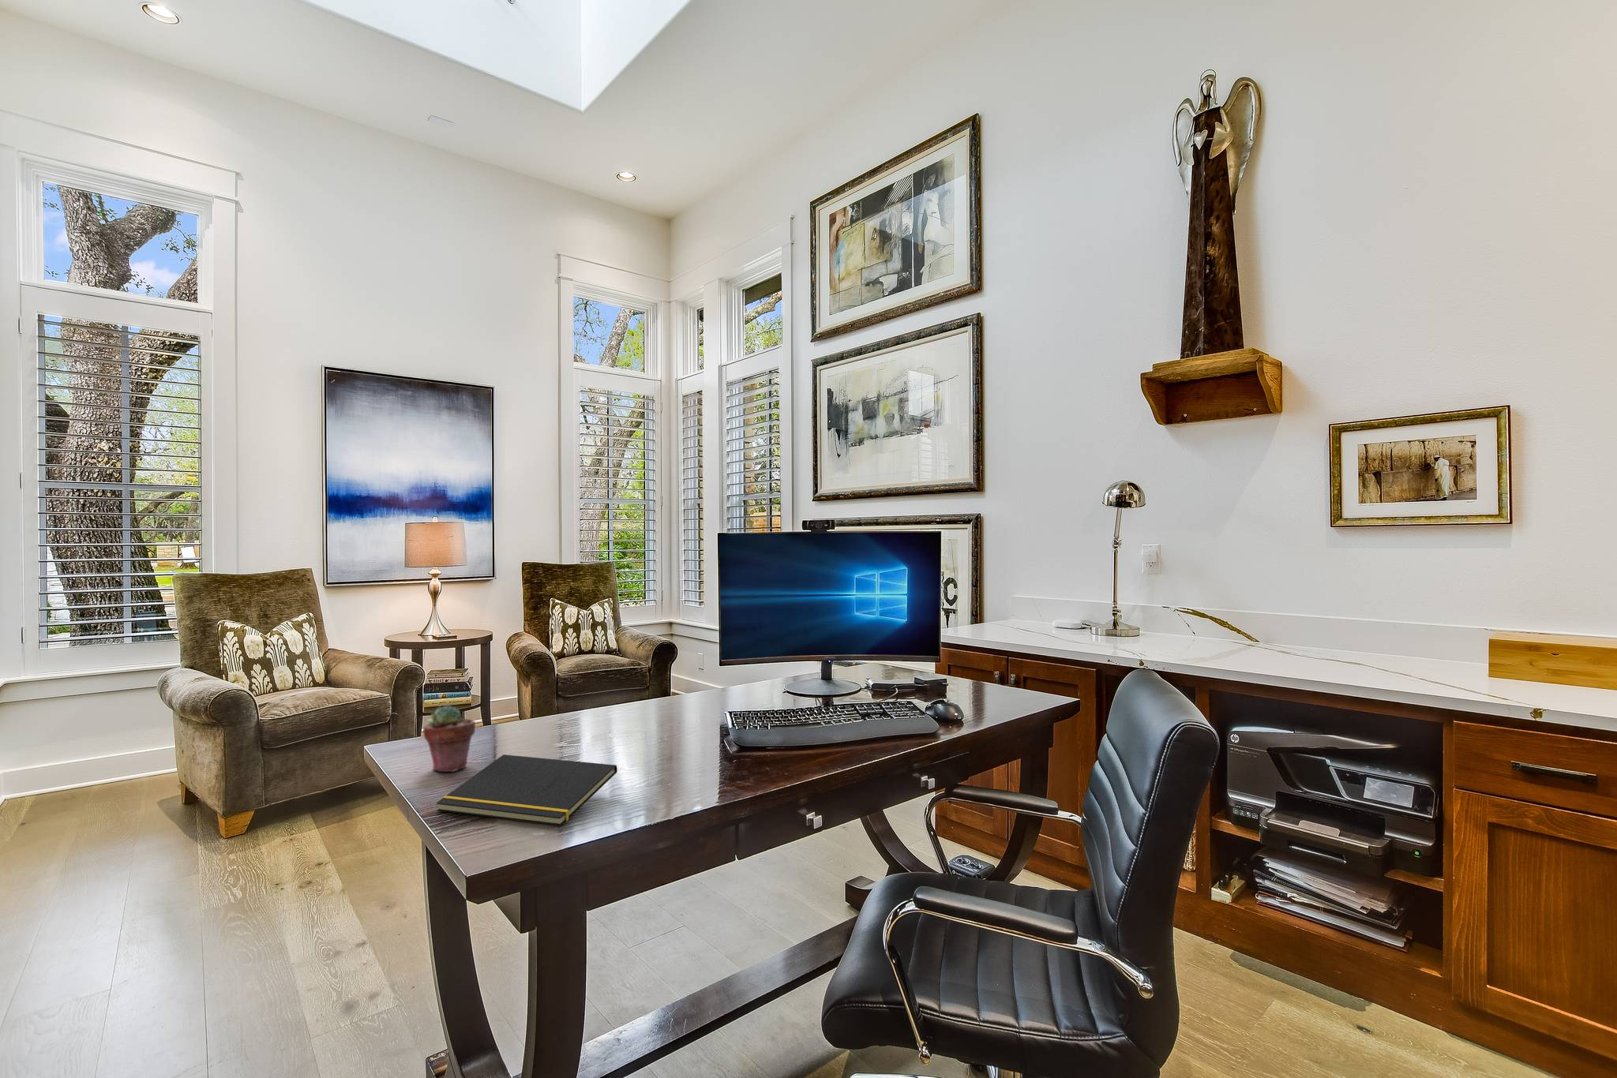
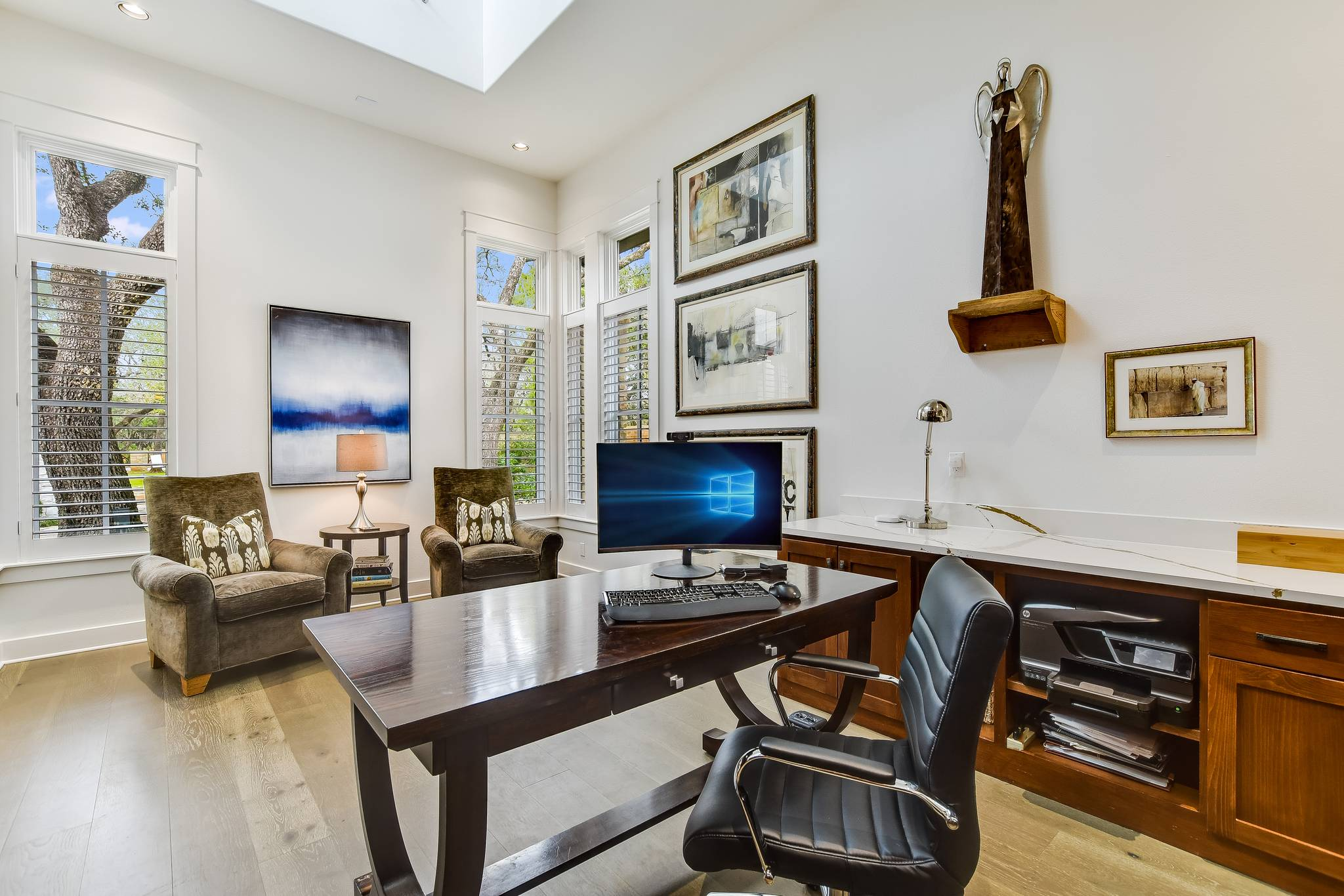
- potted succulent [422,705,476,772]
- notepad [436,753,618,827]
